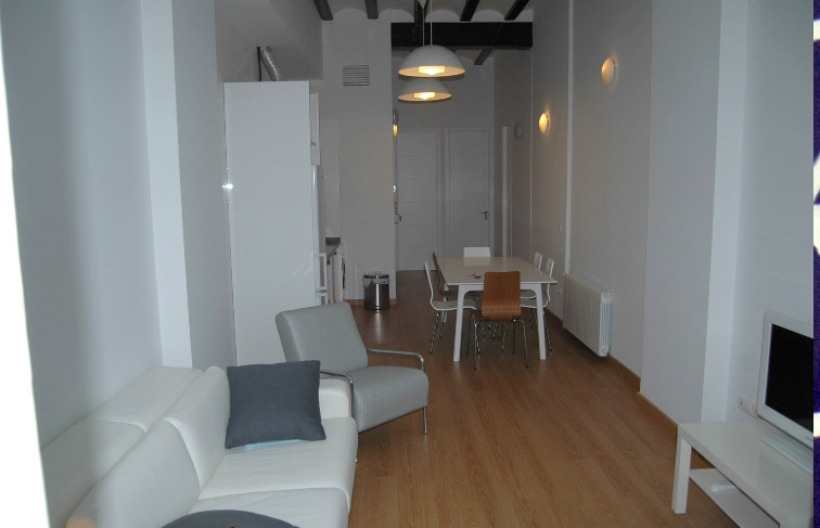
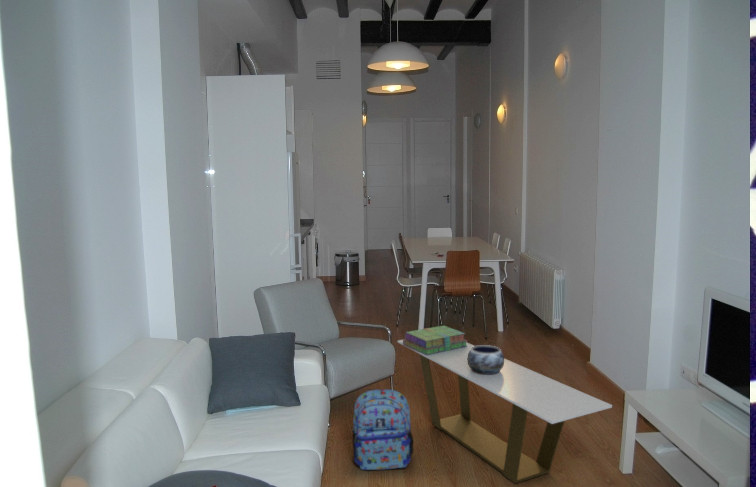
+ coffee table [397,339,613,485]
+ stack of books [402,325,468,355]
+ decorative bowl [467,344,505,375]
+ backpack [350,389,415,471]
